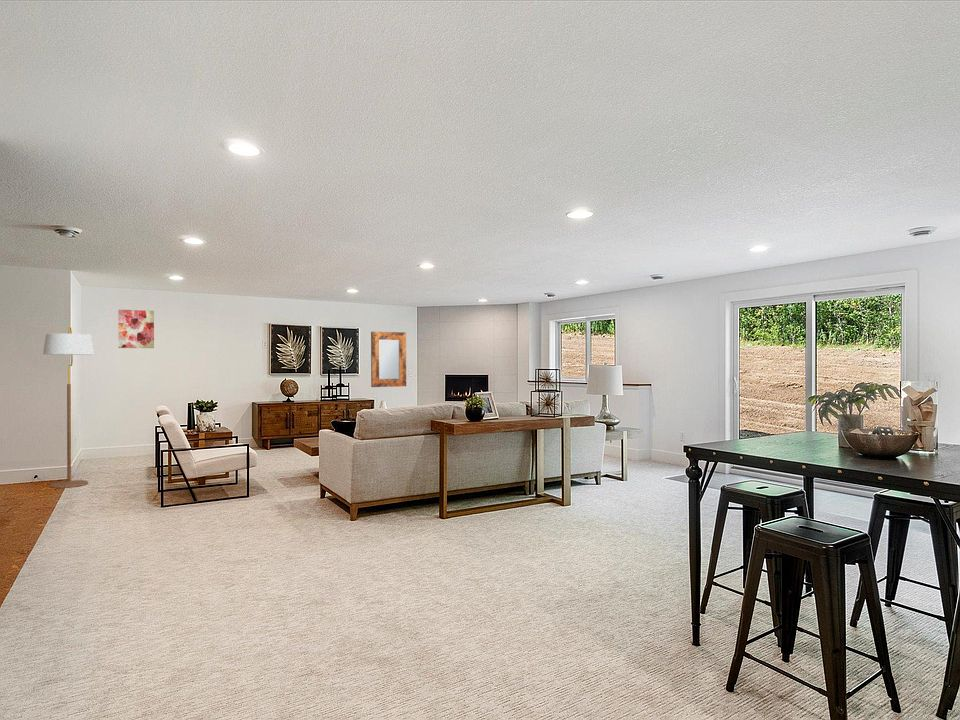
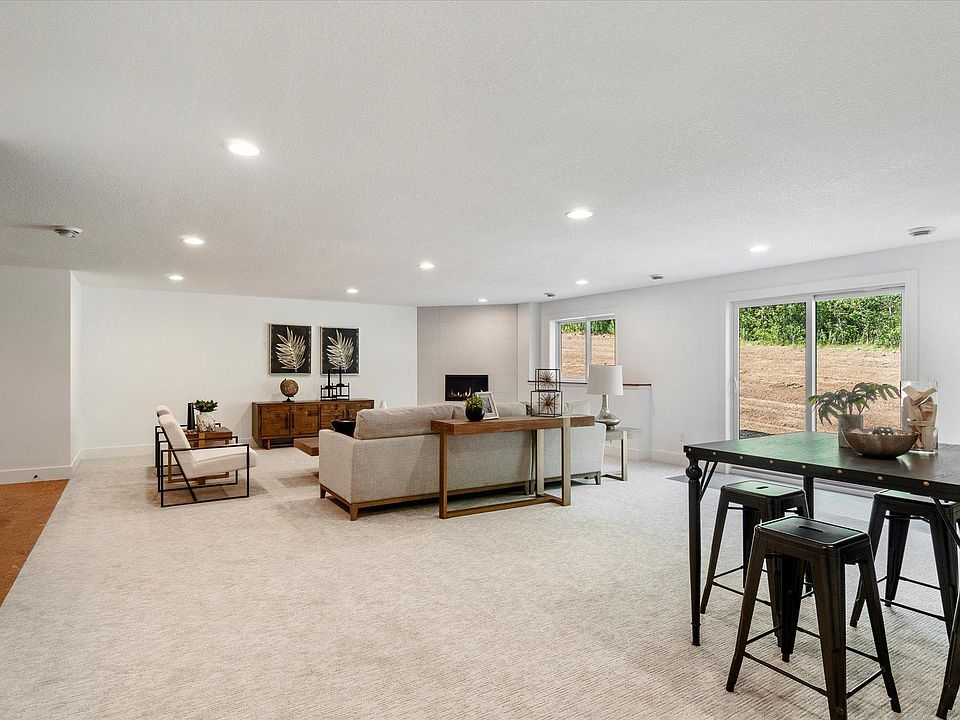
- wall art [117,309,155,349]
- floor lamp [42,325,95,489]
- home mirror [370,331,407,388]
